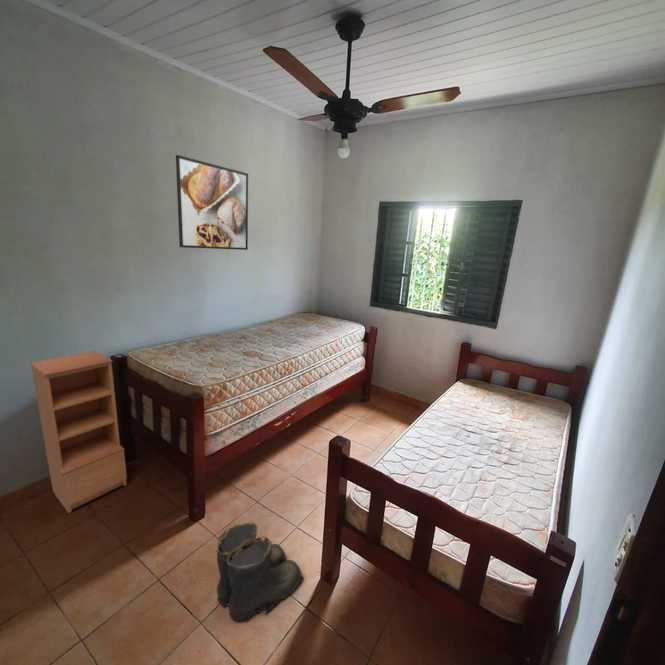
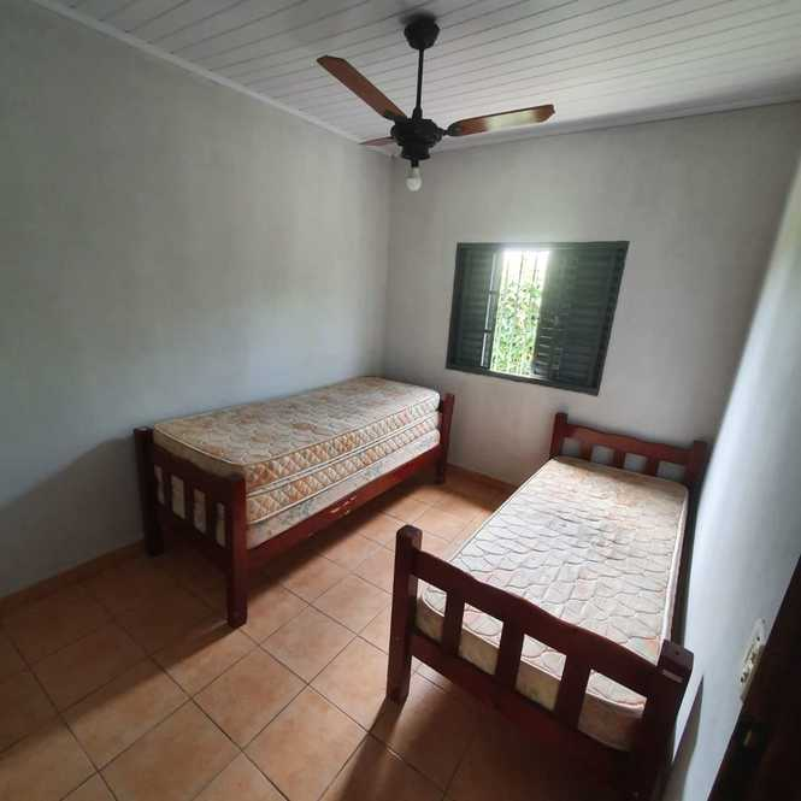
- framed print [175,154,249,251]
- boots [215,521,305,623]
- bookcase [29,350,128,514]
